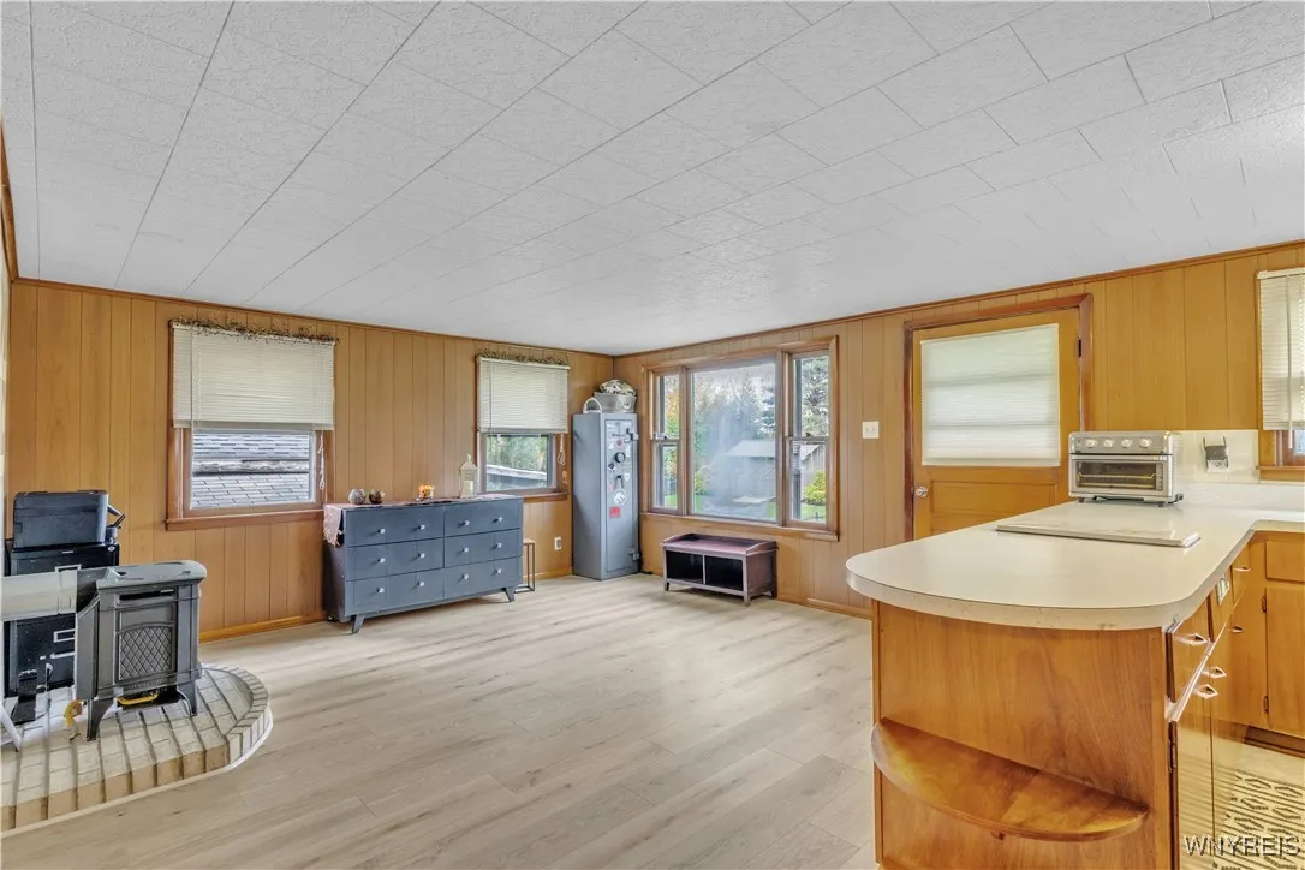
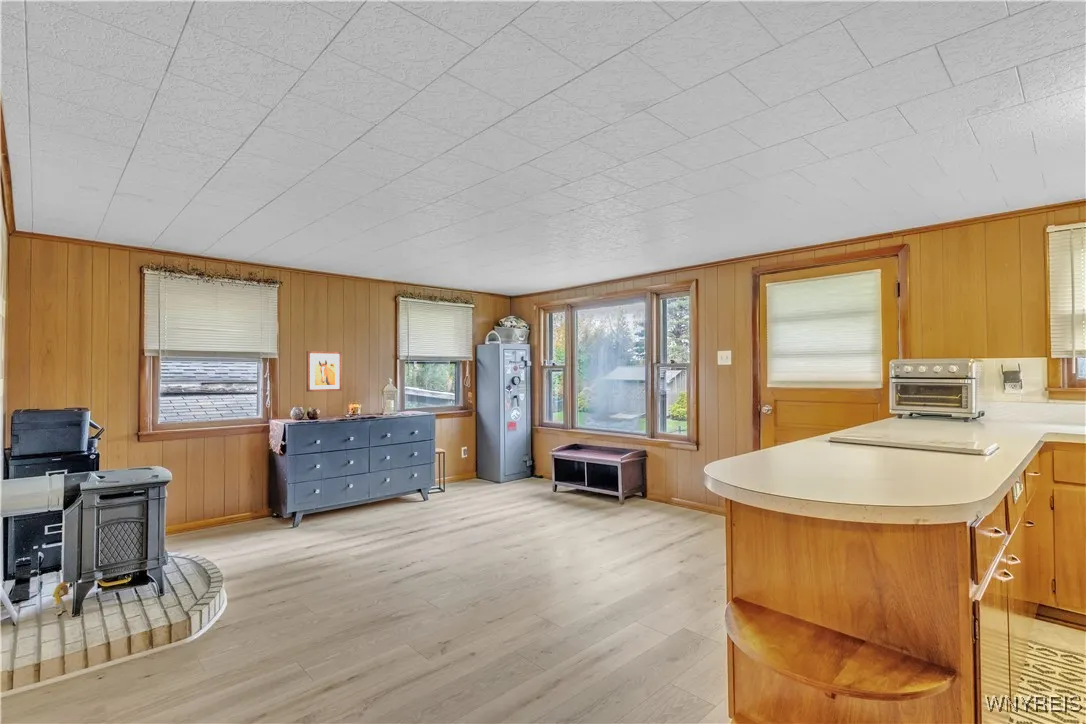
+ wall art [306,350,343,393]
